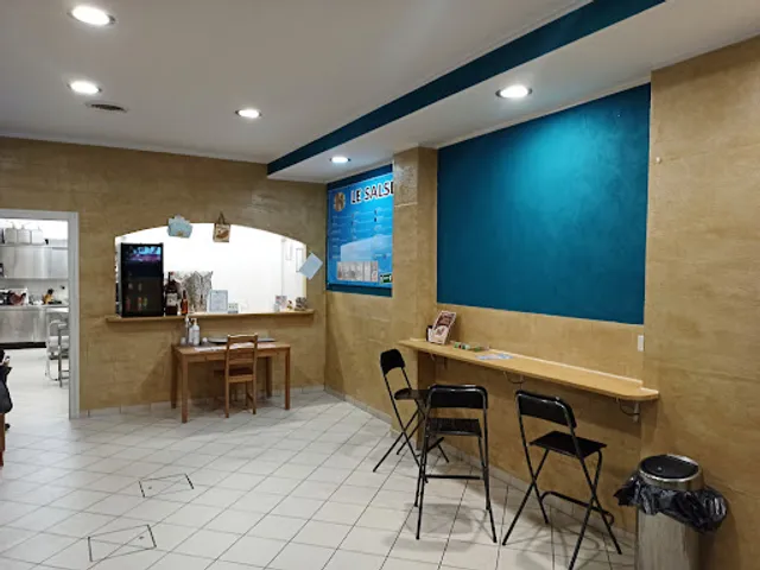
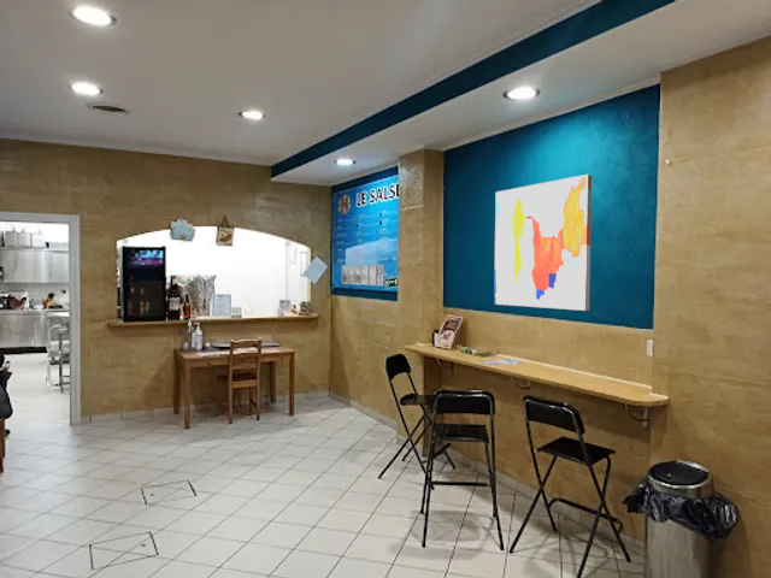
+ wall art [493,173,593,312]
